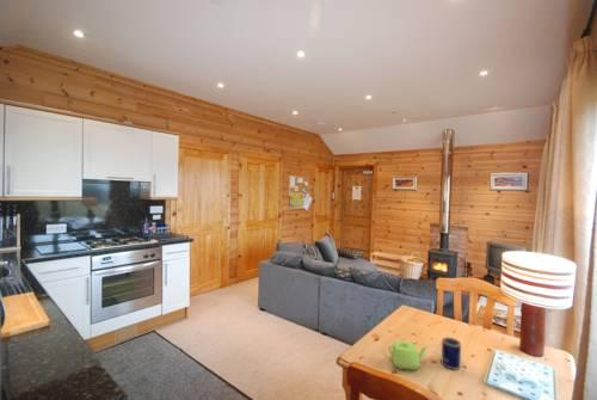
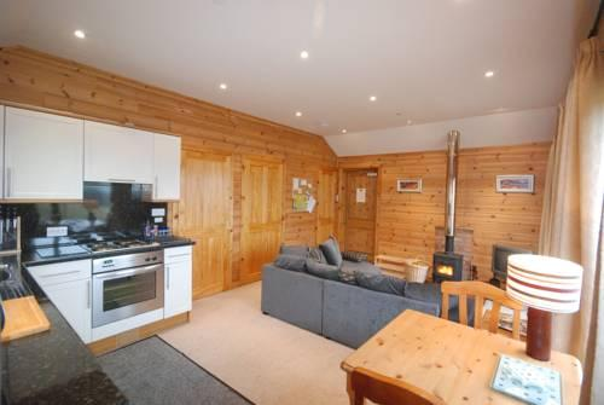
- teapot [388,340,429,371]
- mug [439,336,462,370]
